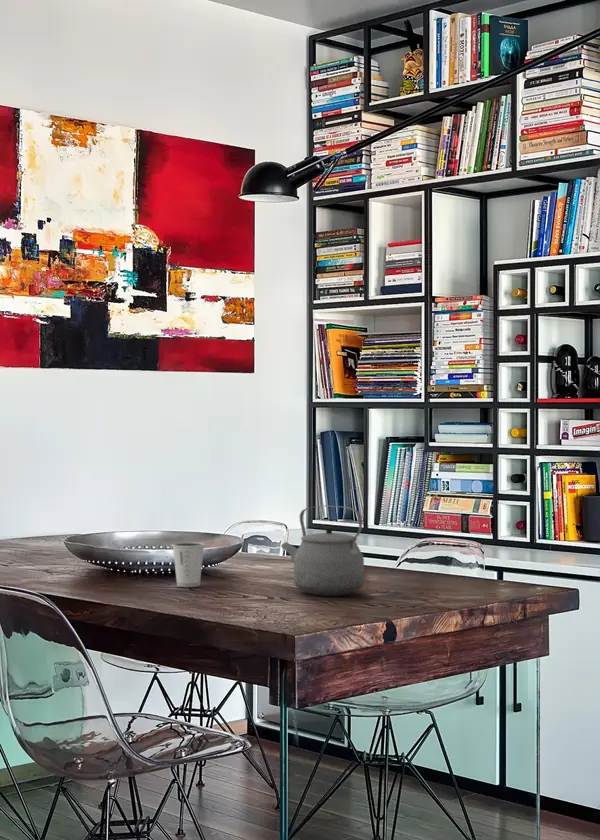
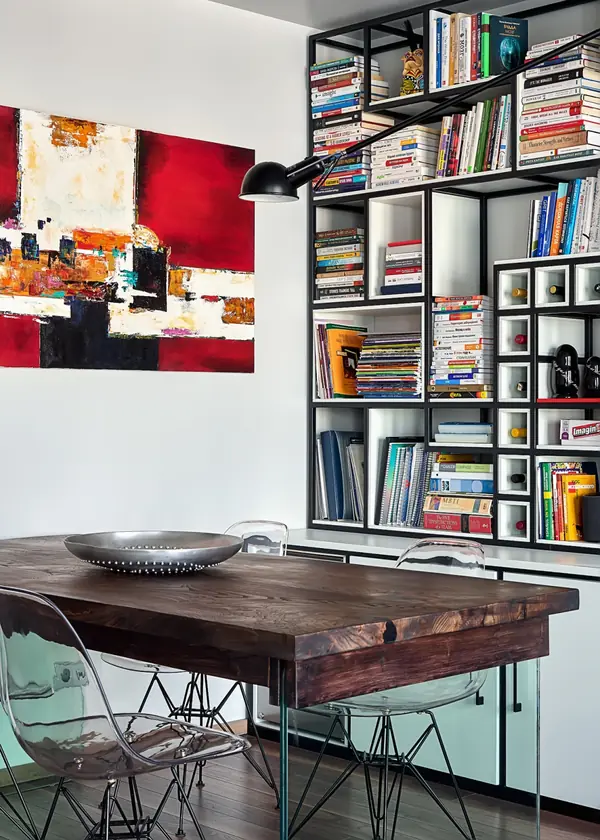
- tea kettle [280,505,365,597]
- dixie cup [171,541,206,588]
